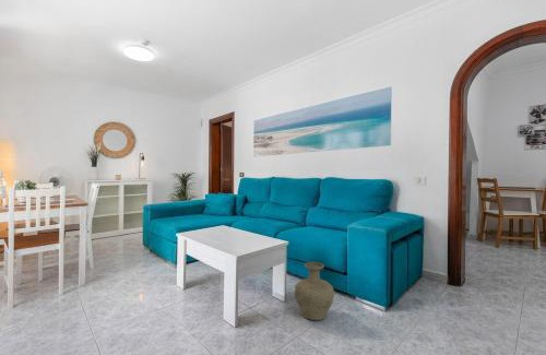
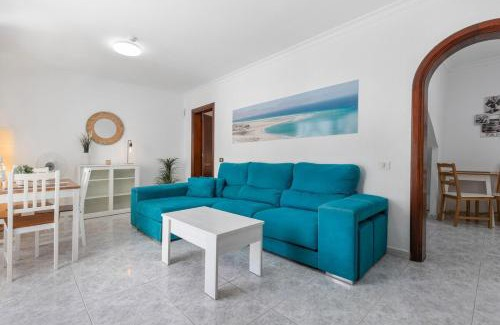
- vase [294,261,335,321]
